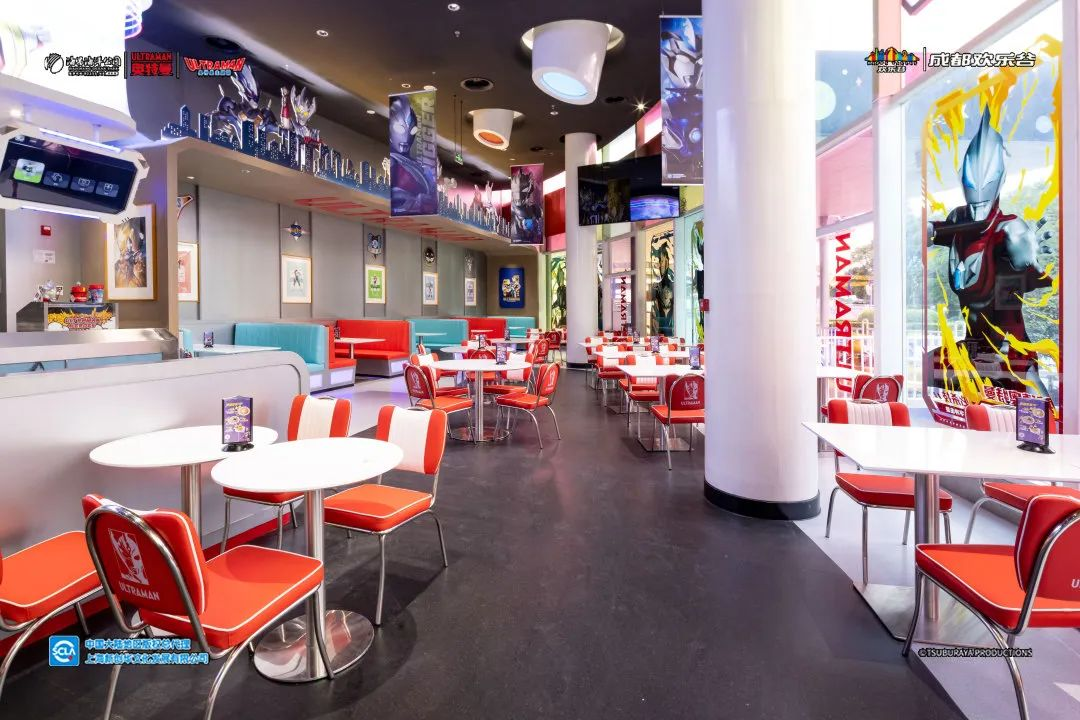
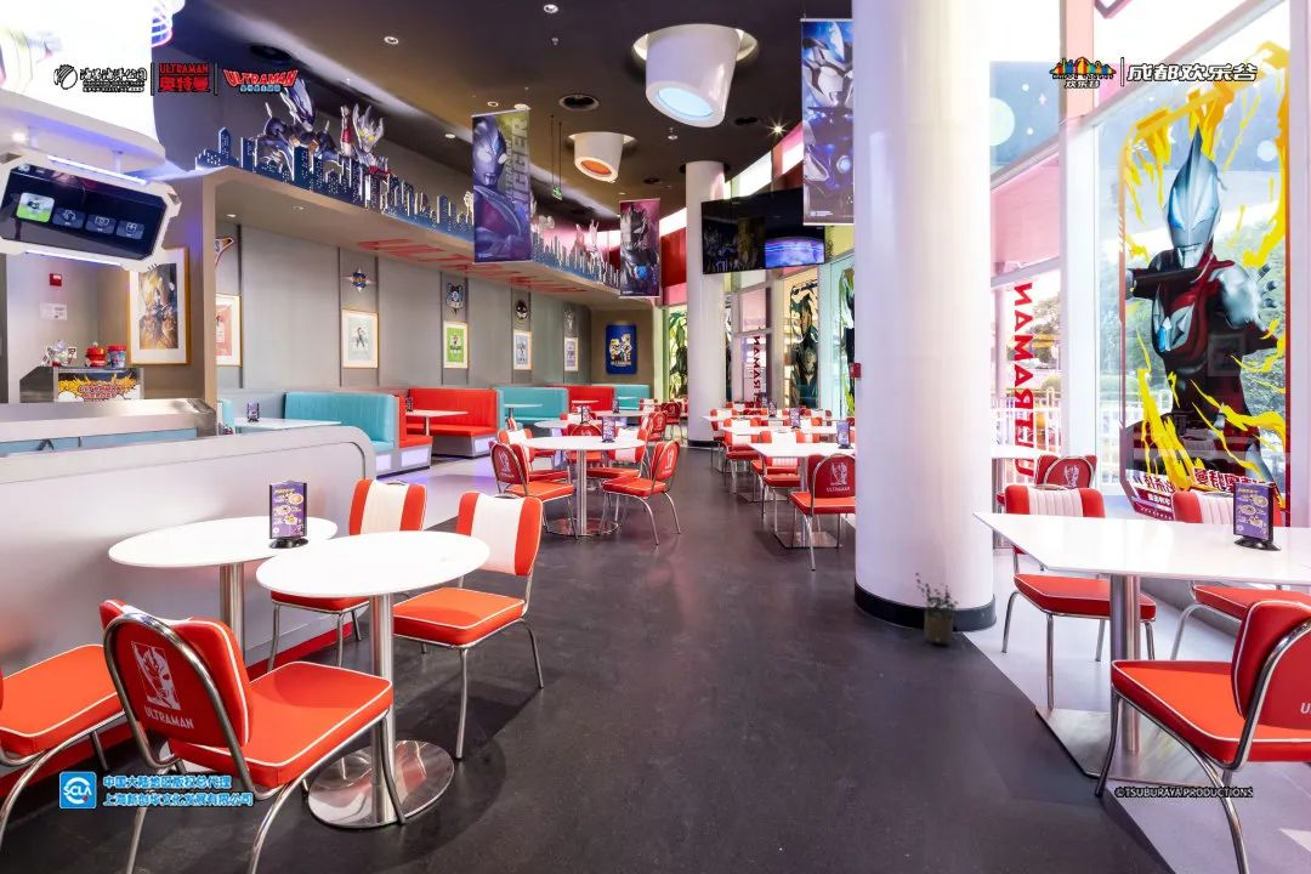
+ potted plant [914,572,959,646]
